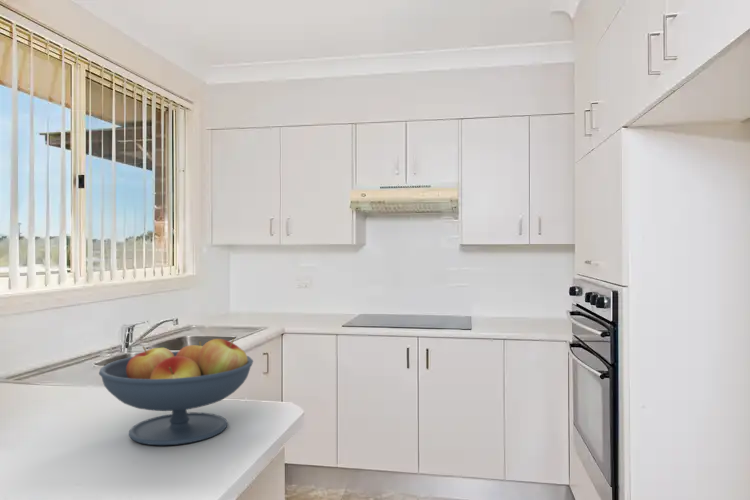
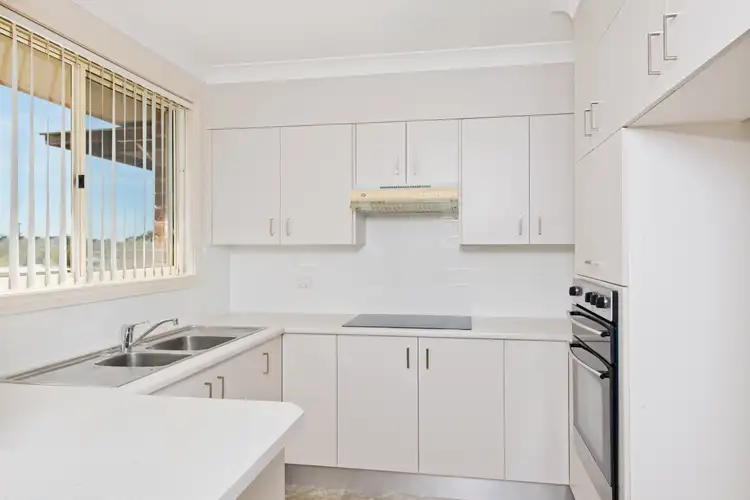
- fruit bowl [98,338,254,446]
